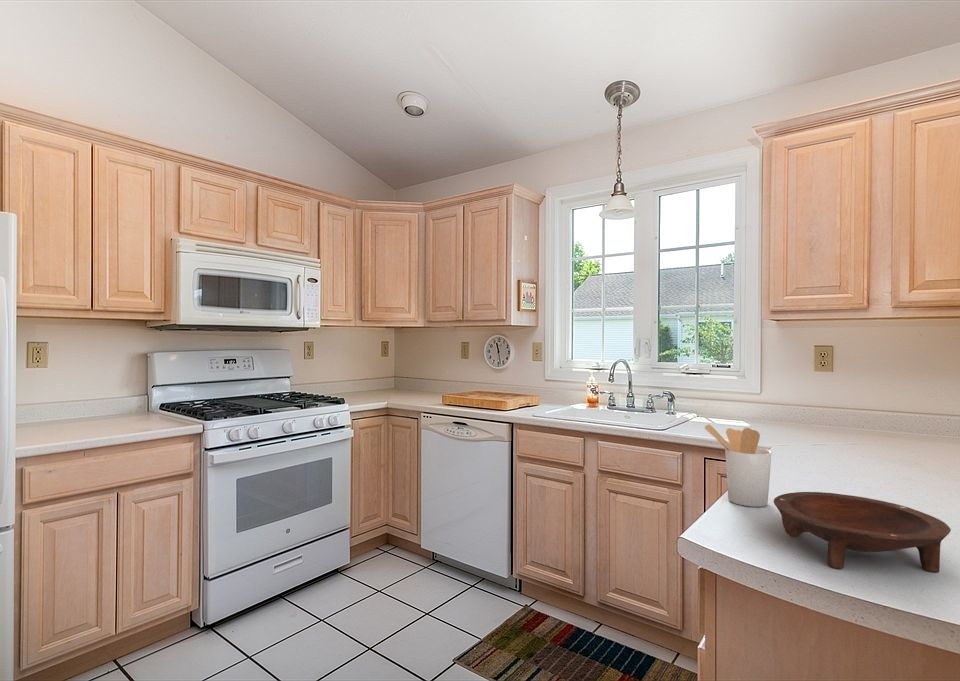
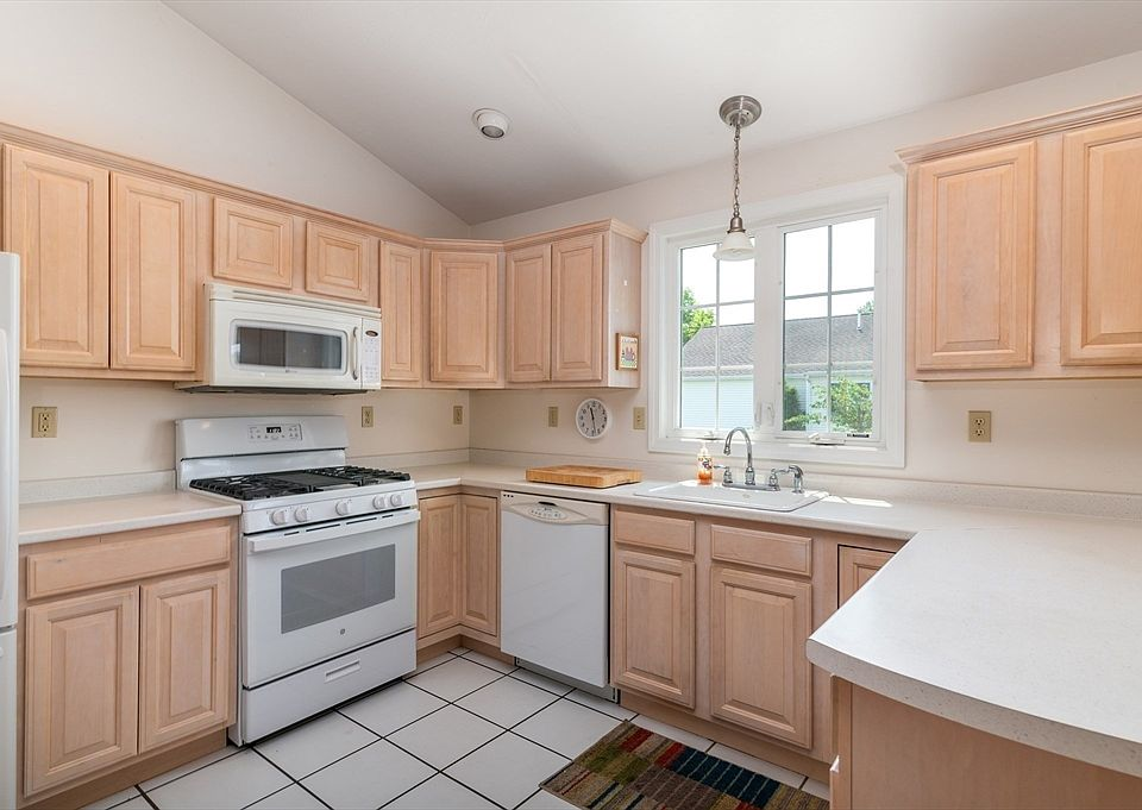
- utensil holder [704,423,773,508]
- bowl [773,491,952,573]
